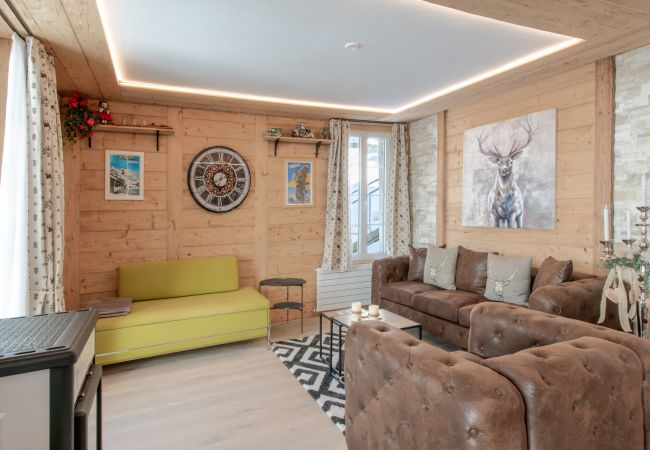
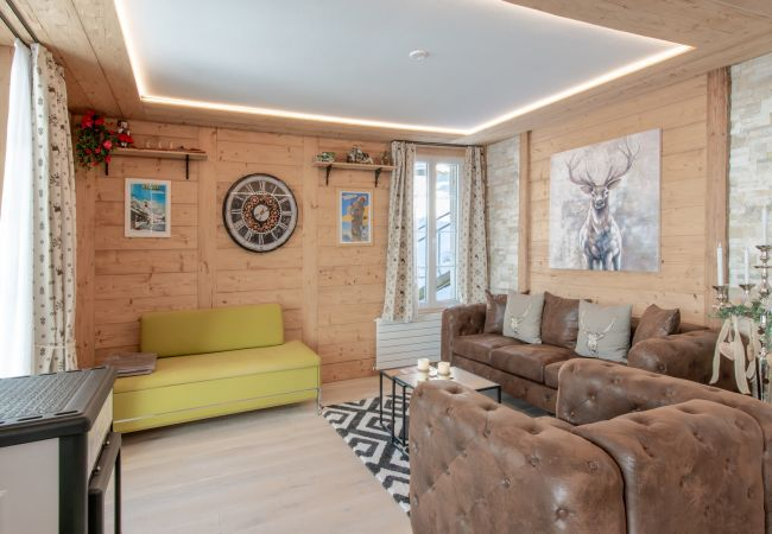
- side table [258,276,308,334]
